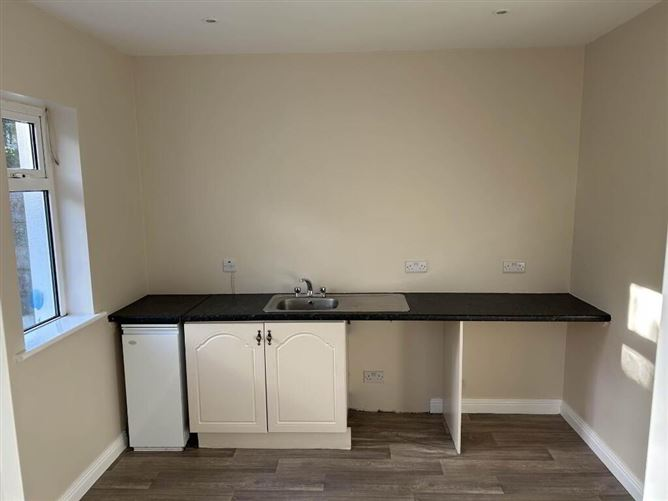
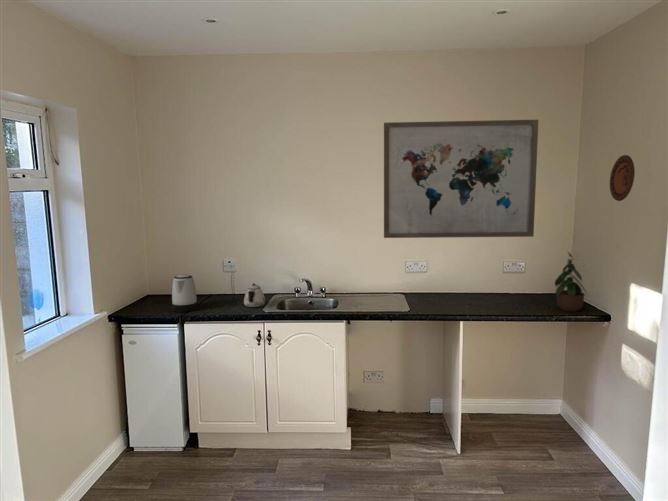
+ wall art [383,119,539,239]
+ potted plant [554,251,589,313]
+ kettle [171,273,198,313]
+ teapot [243,283,266,308]
+ decorative plate [609,154,636,202]
